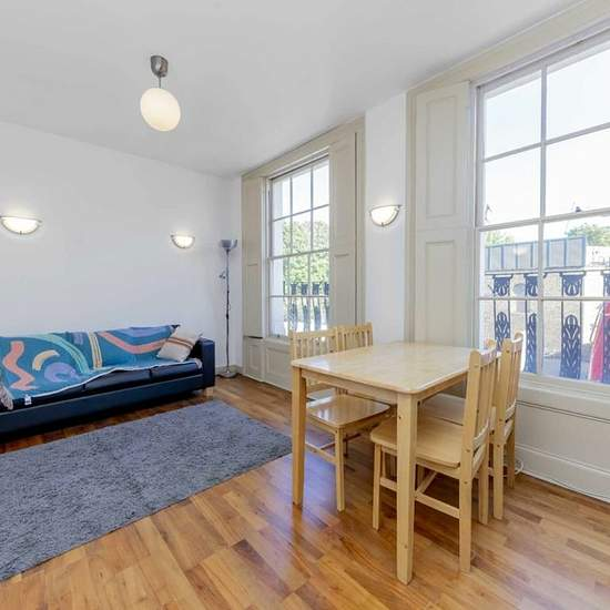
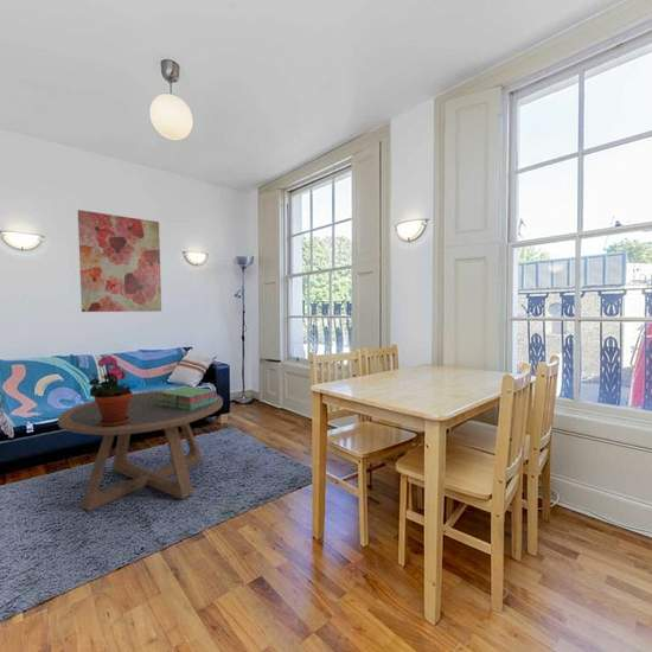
+ potted plant [88,354,134,427]
+ wall art [77,209,162,313]
+ coffee table [57,389,224,512]
+ stack of books [159,385,218,410]
